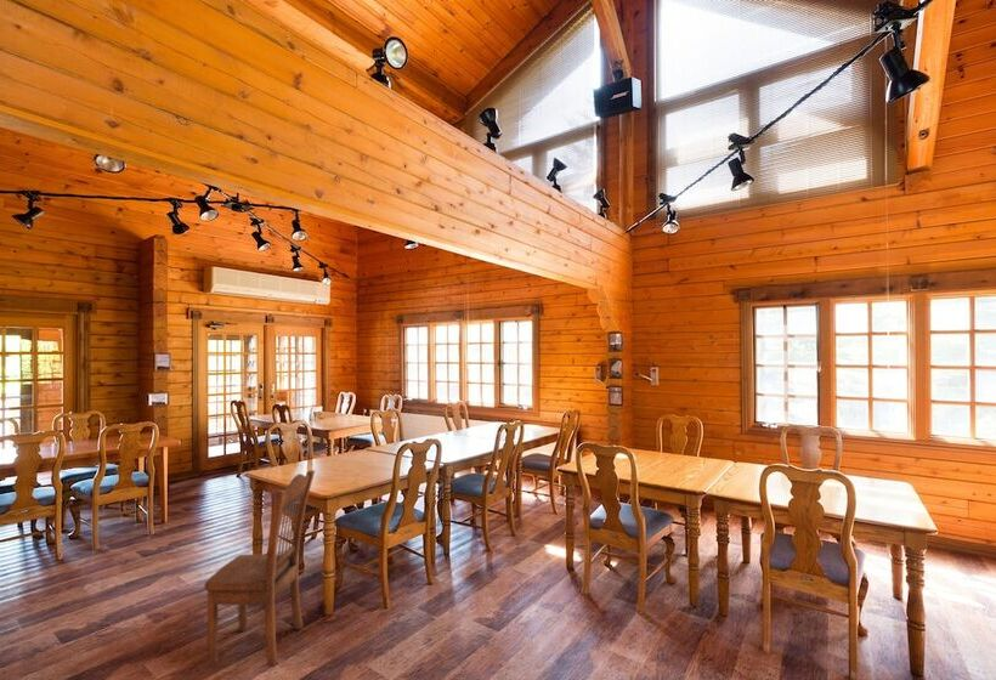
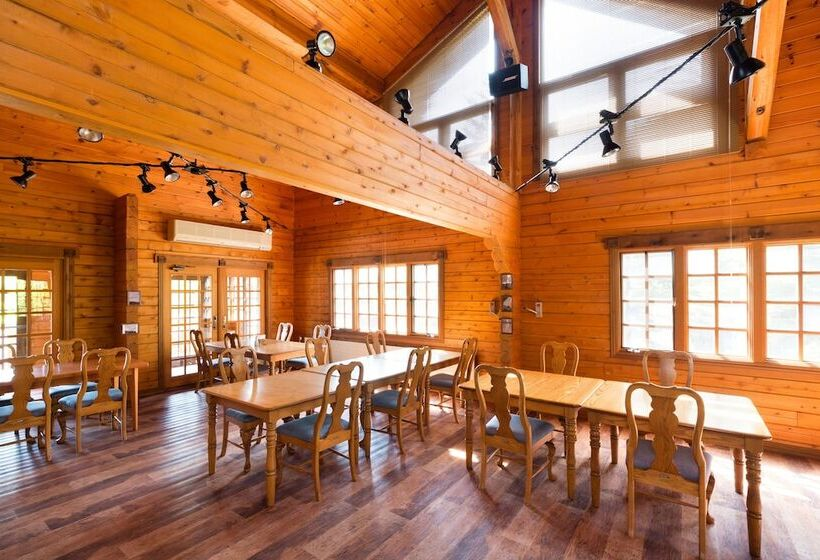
- dining chair [203,469,317,668]
